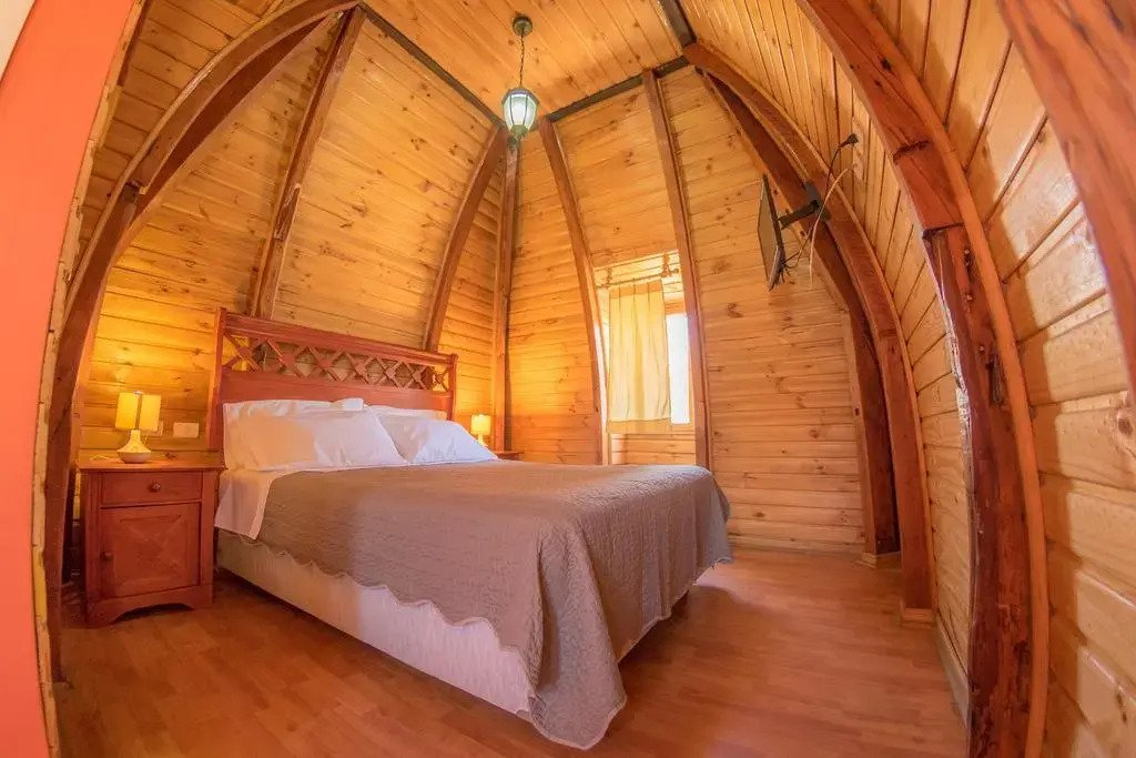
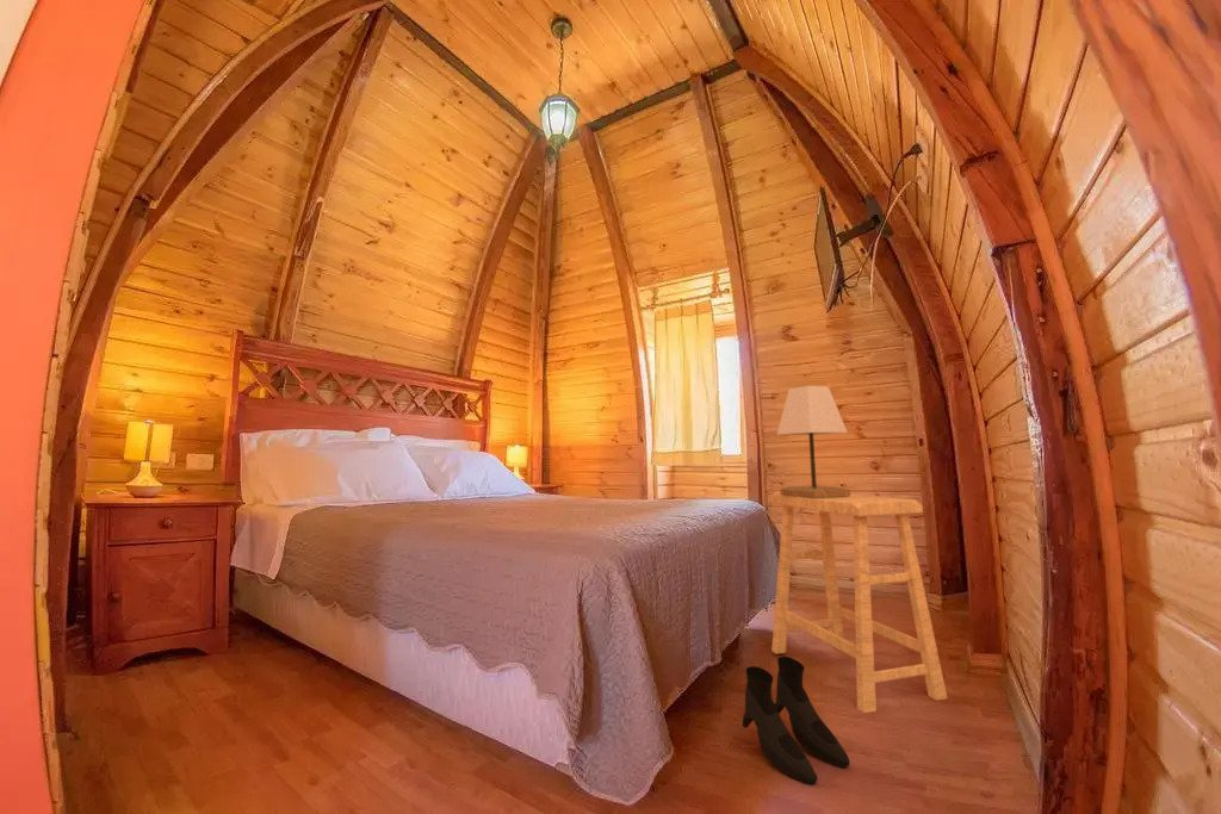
+ lamp [775,385,851,498]
+ stool [769,491,949,714]
+ boots [742,655,851,787]
